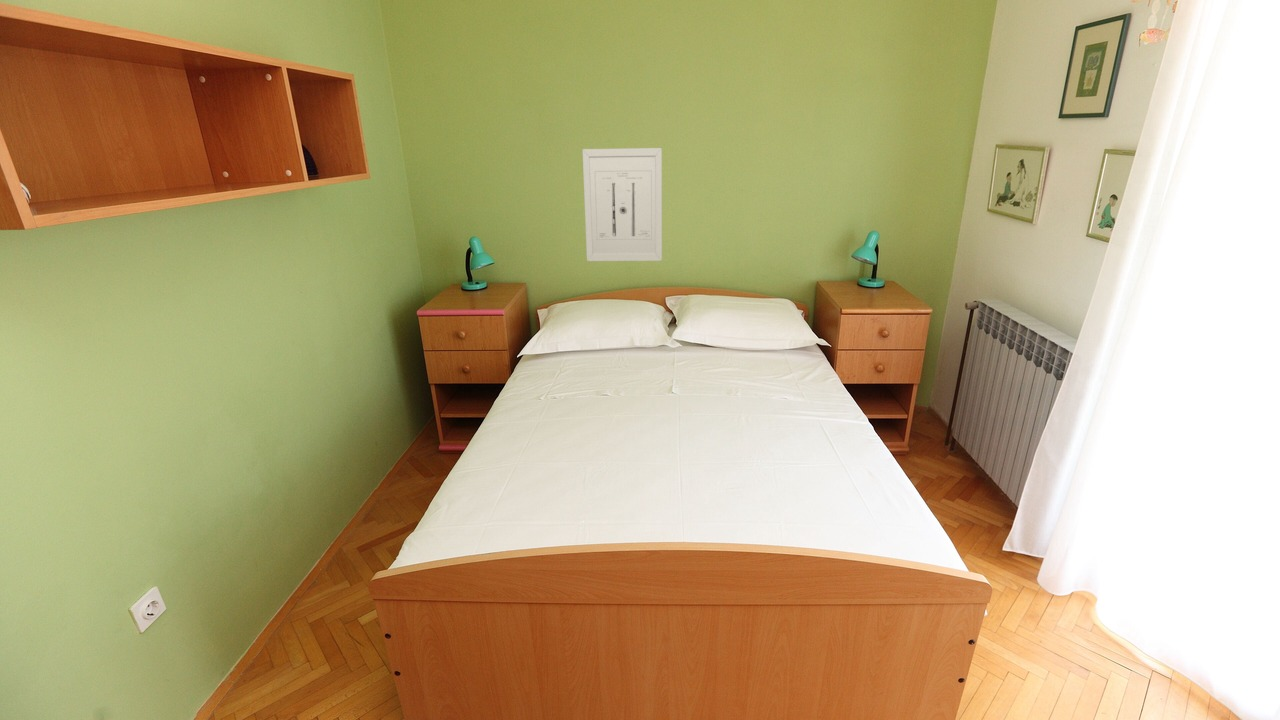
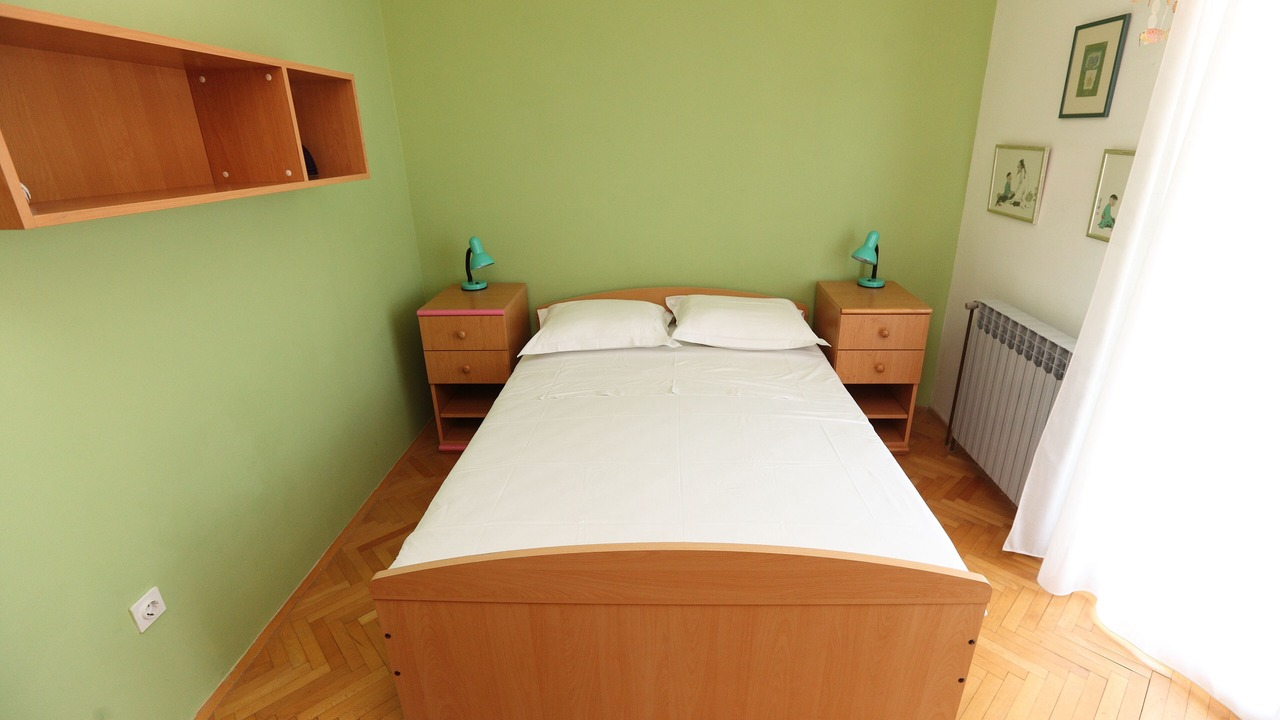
- wall art [581,147,663,262]
